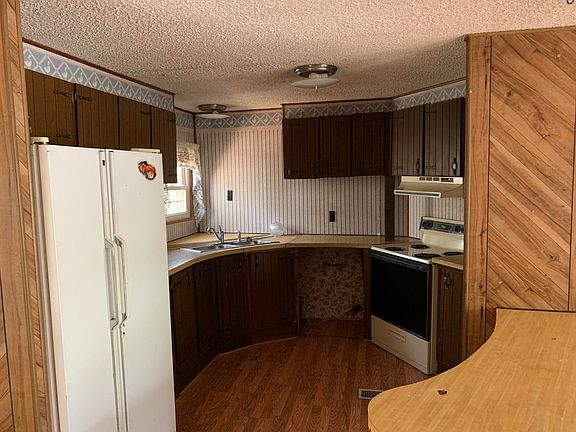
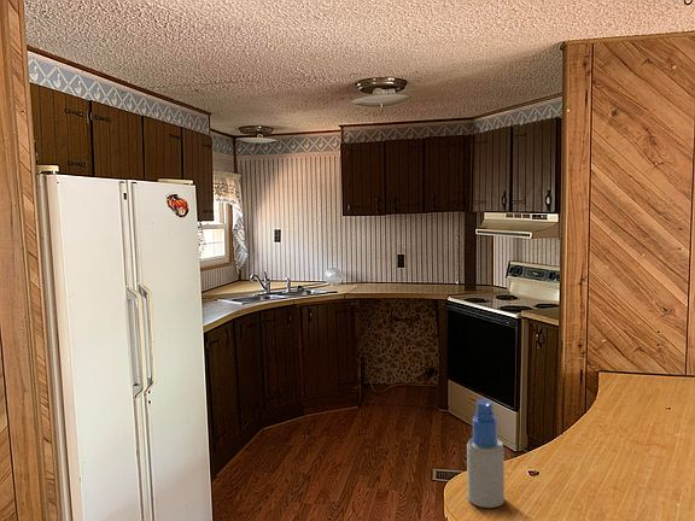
+ spray bottle [466,398,506,509]
